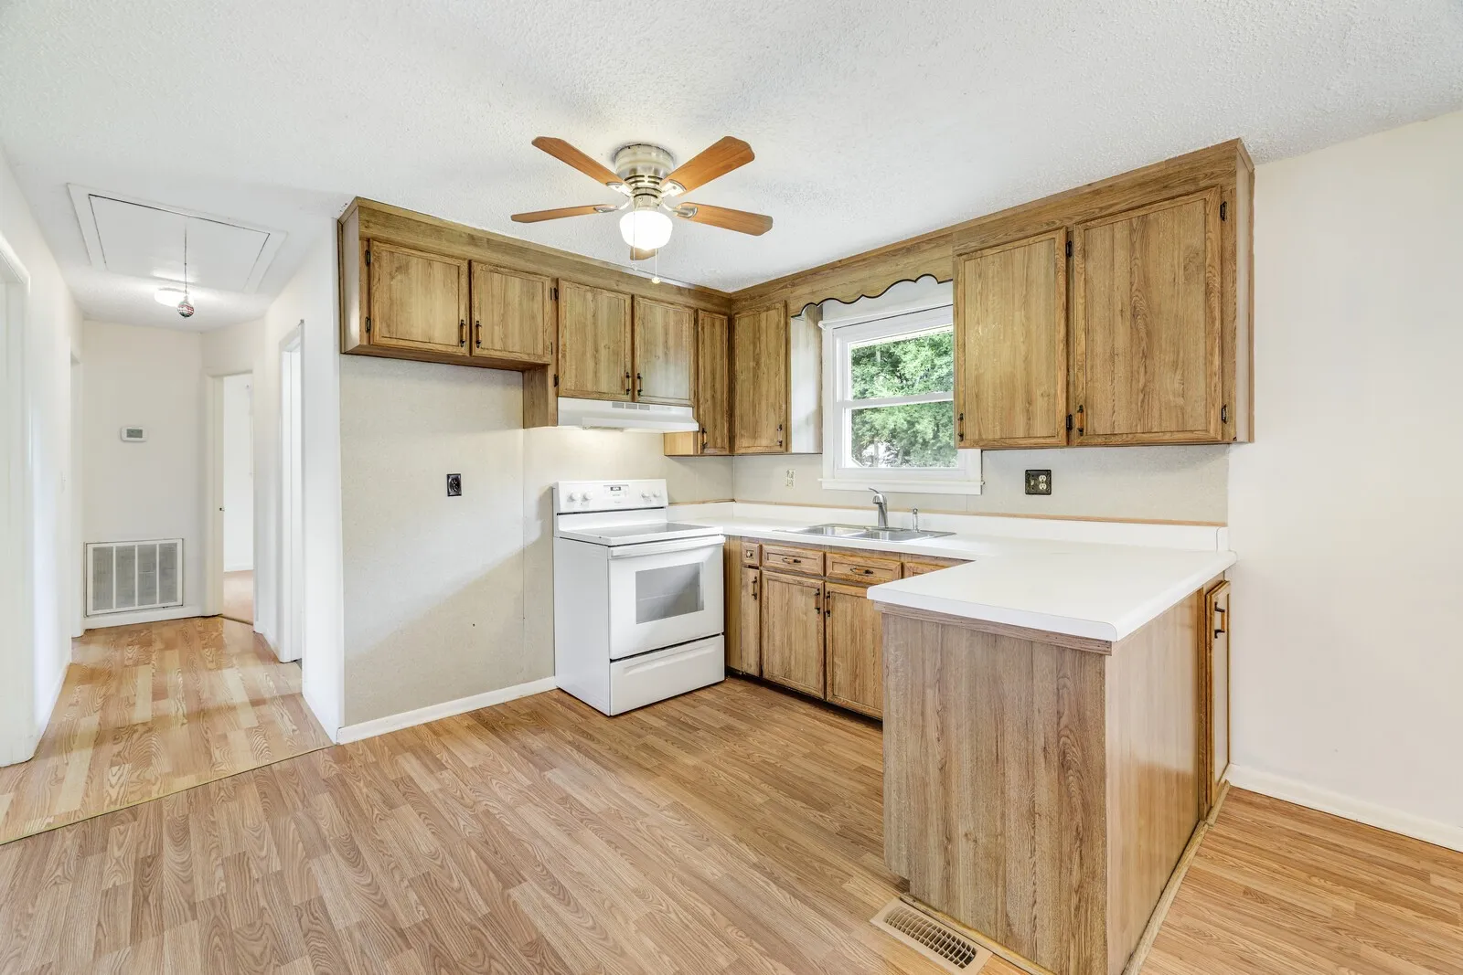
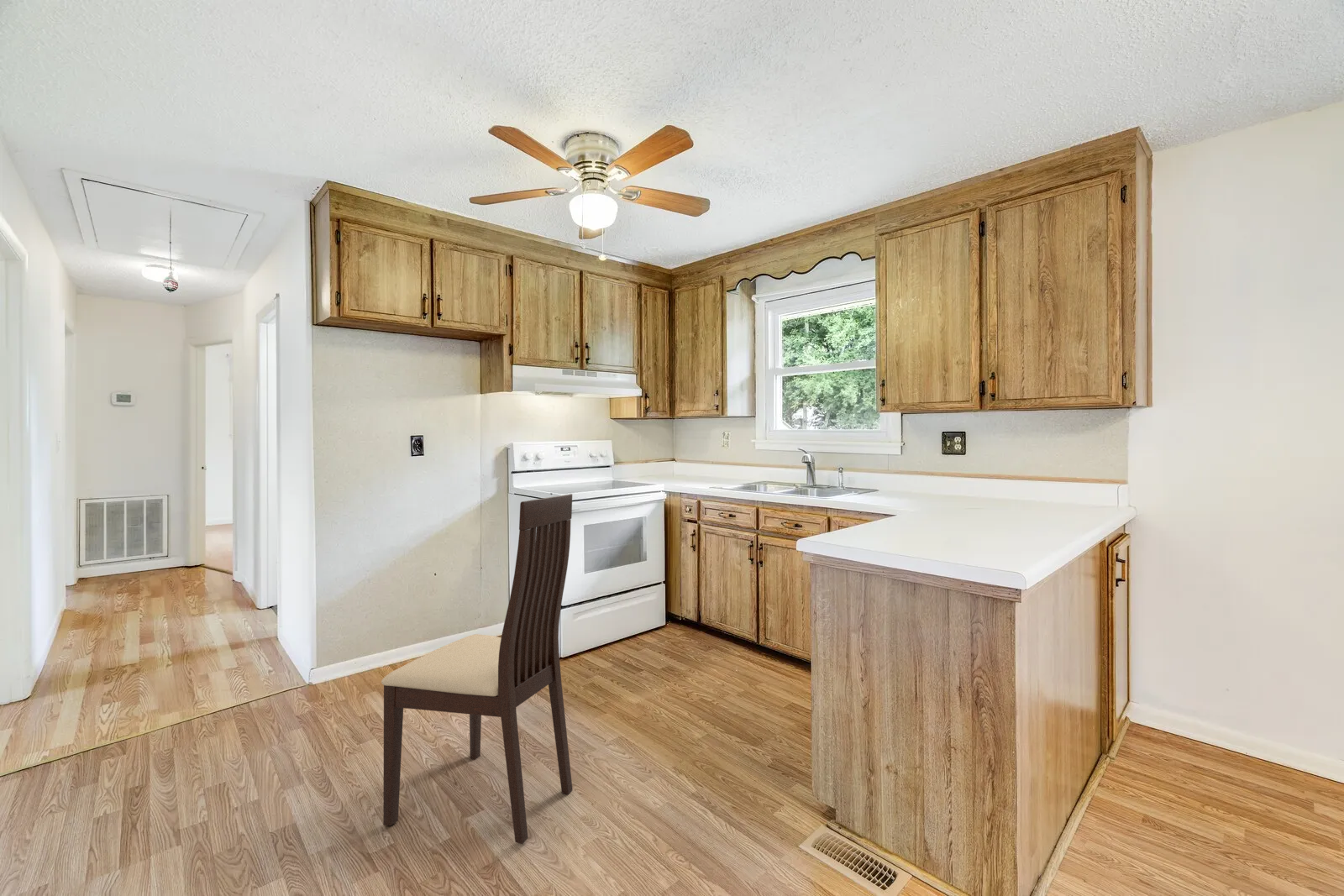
+ chair [381,493,573,845]
